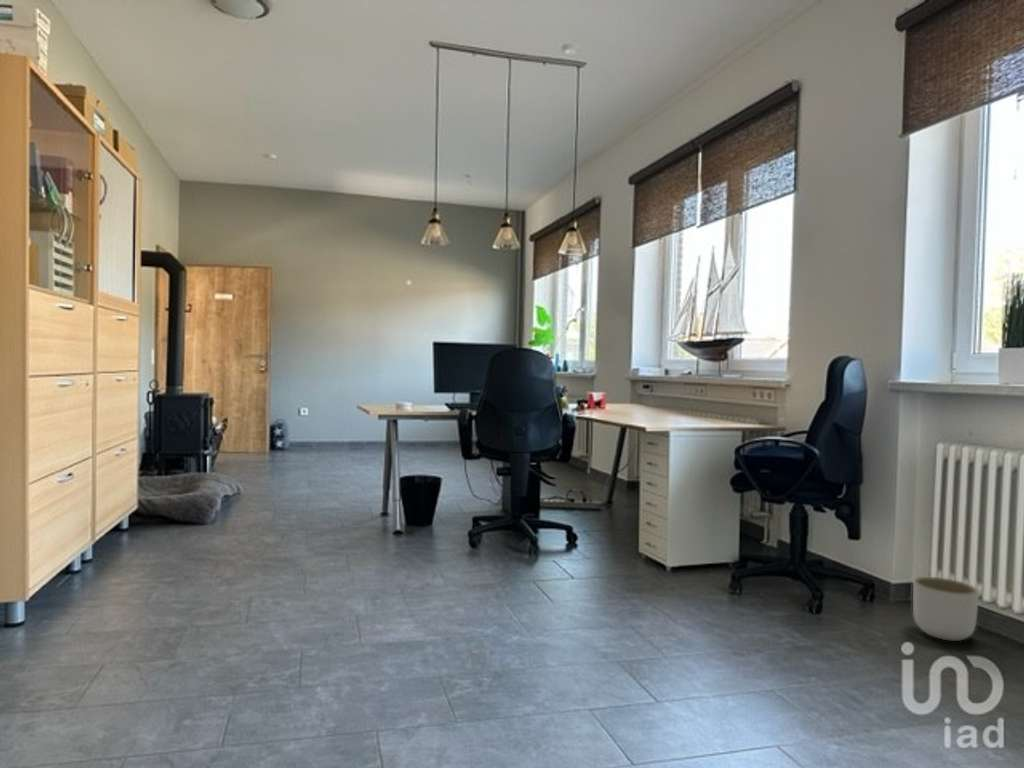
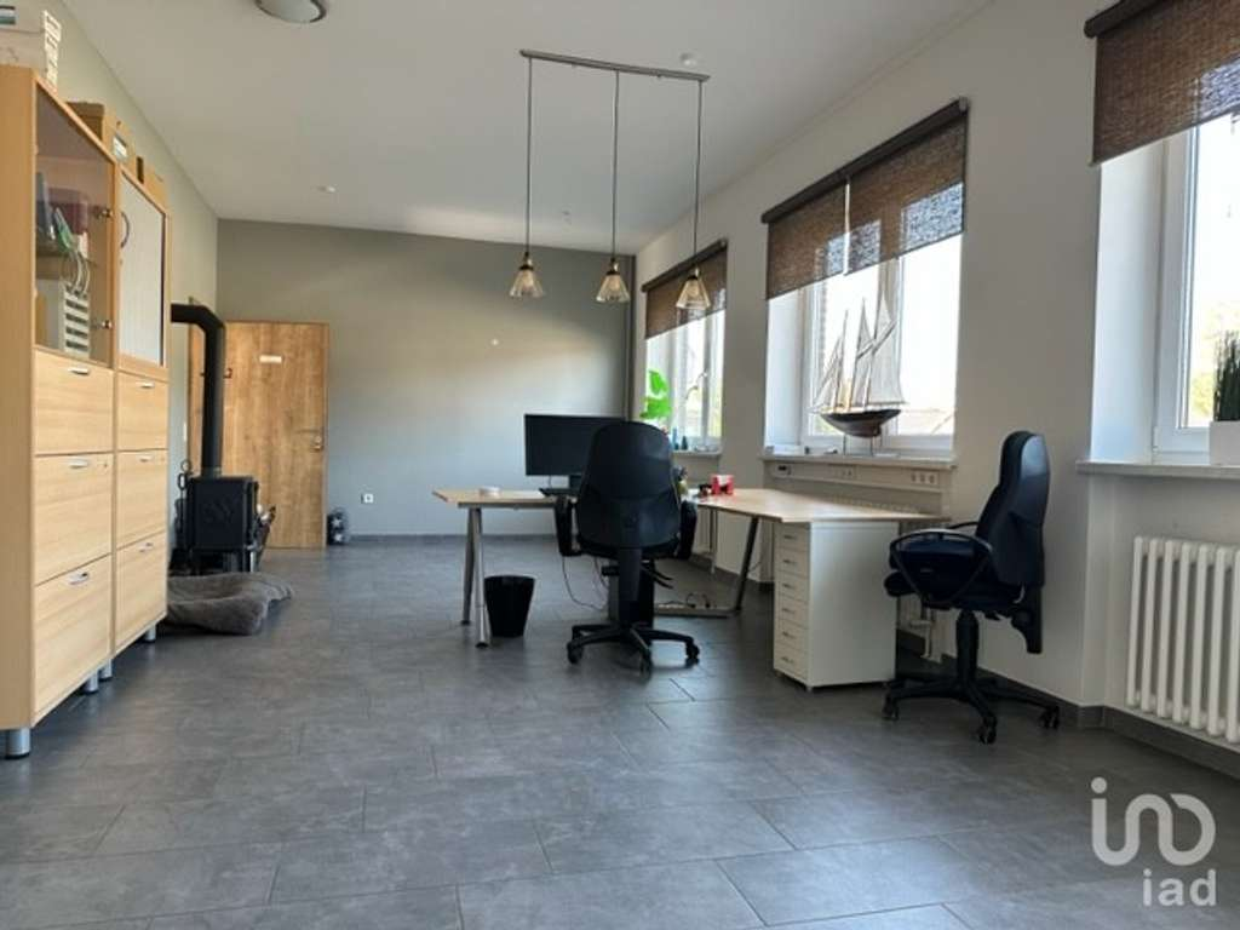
- planter [912,576,980,642]
